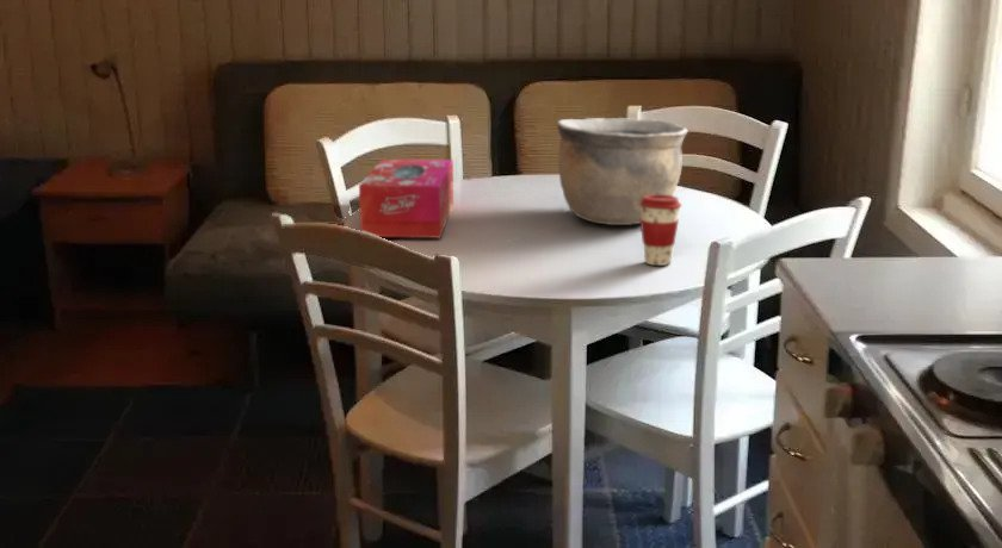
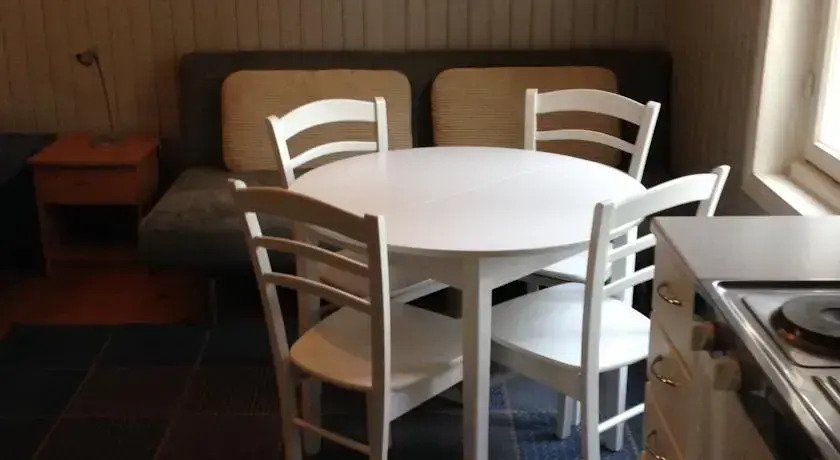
- coffee cup [639,194,682,267]
- bowl [556,117,689,226]
- tissue box [358,158,454,239]
